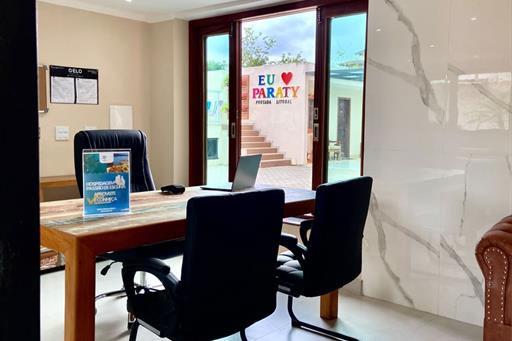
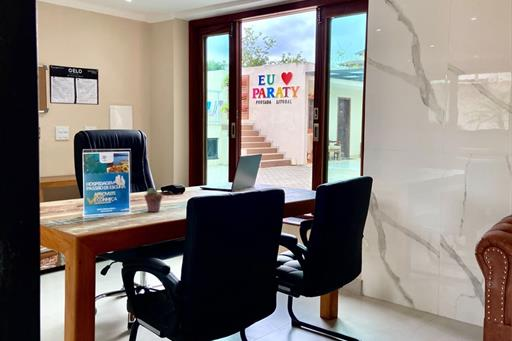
+ potted succulent [143,187,163,213]
